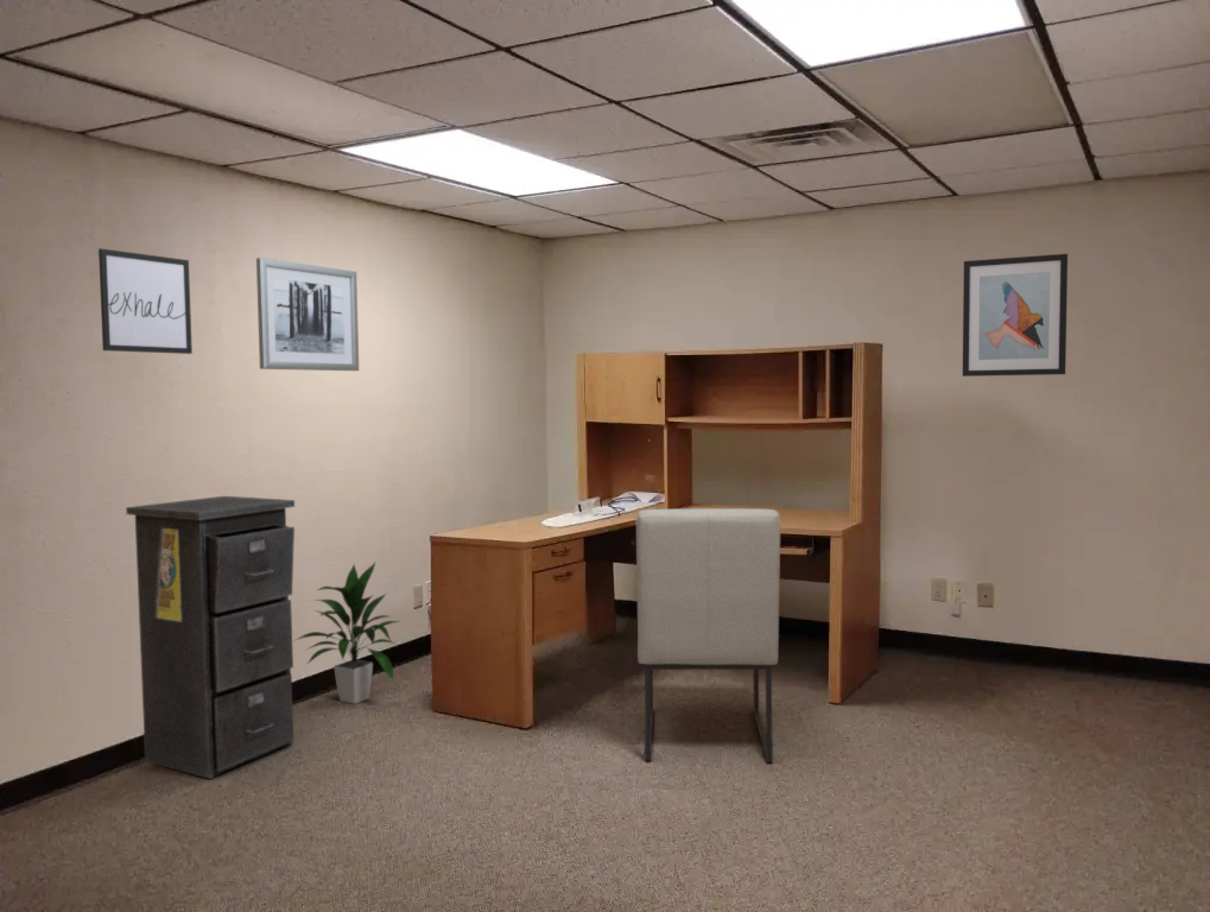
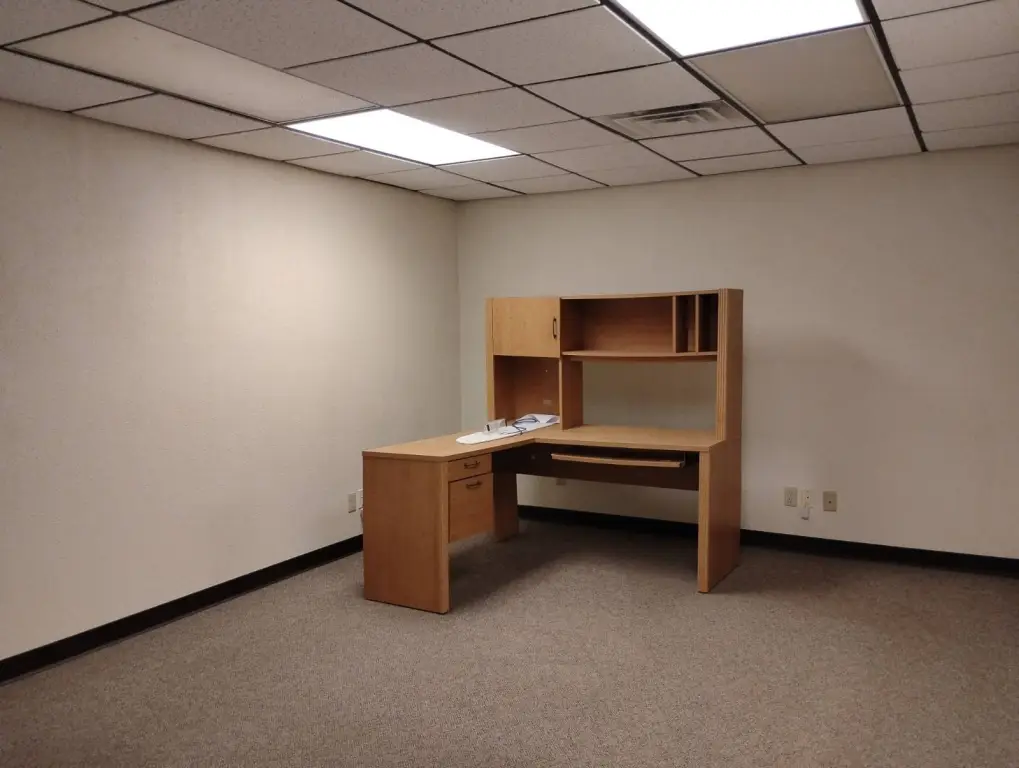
- wall art [255,256,360,372]
- indoor plant [294,560,400,705]
- filing cabinet [125,495,296,780]
- wall art [962,253,1069,378]
- chair [635,507,781,764]
- wall art [97,247,194,355]
